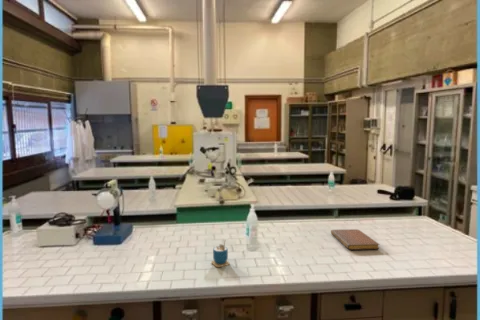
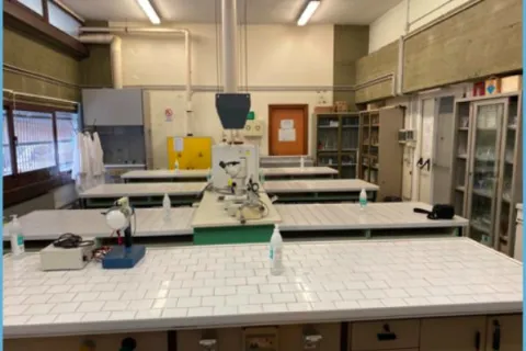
- notebook [330,228,380,251]
- cup [210,239,231,268]
